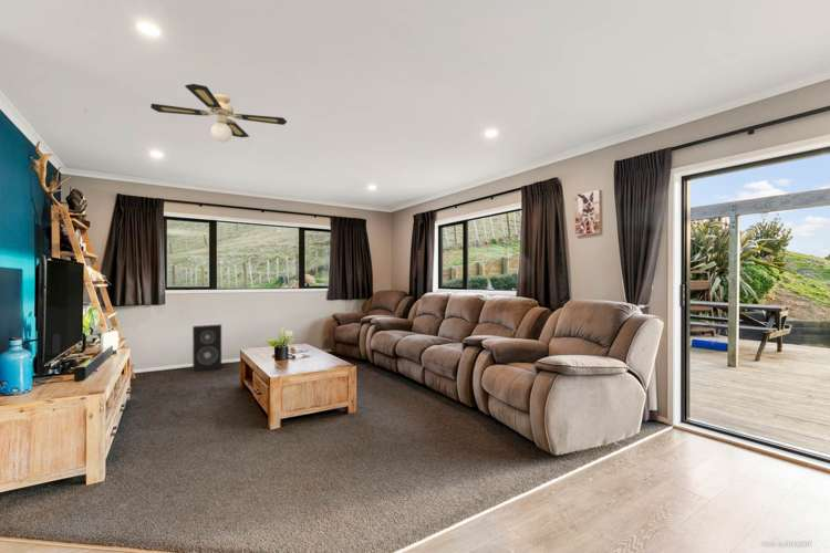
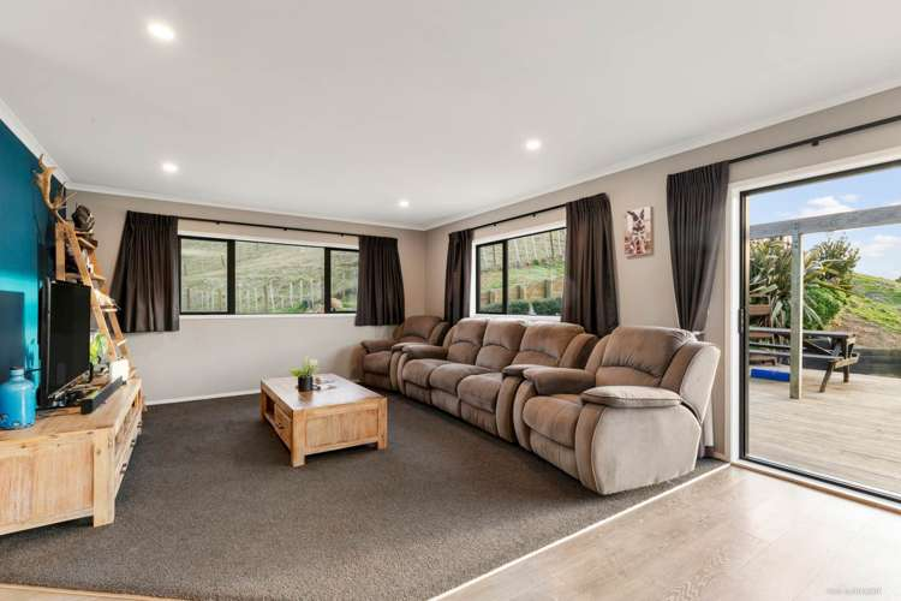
- speaker [191,323,222,373]
- ceiling fan [149,83,288,144]
